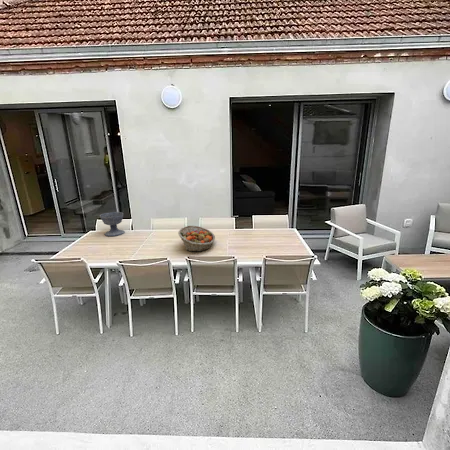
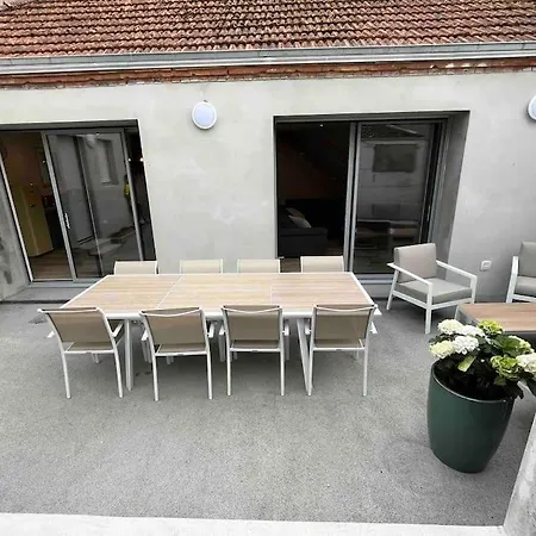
- bowl [99,211,125,237]
- fruit basket [177,225,216,253]
